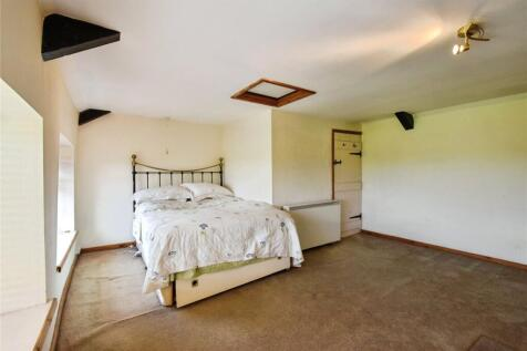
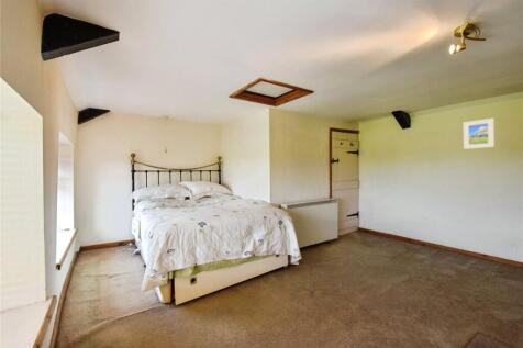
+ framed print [463,117,496,150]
